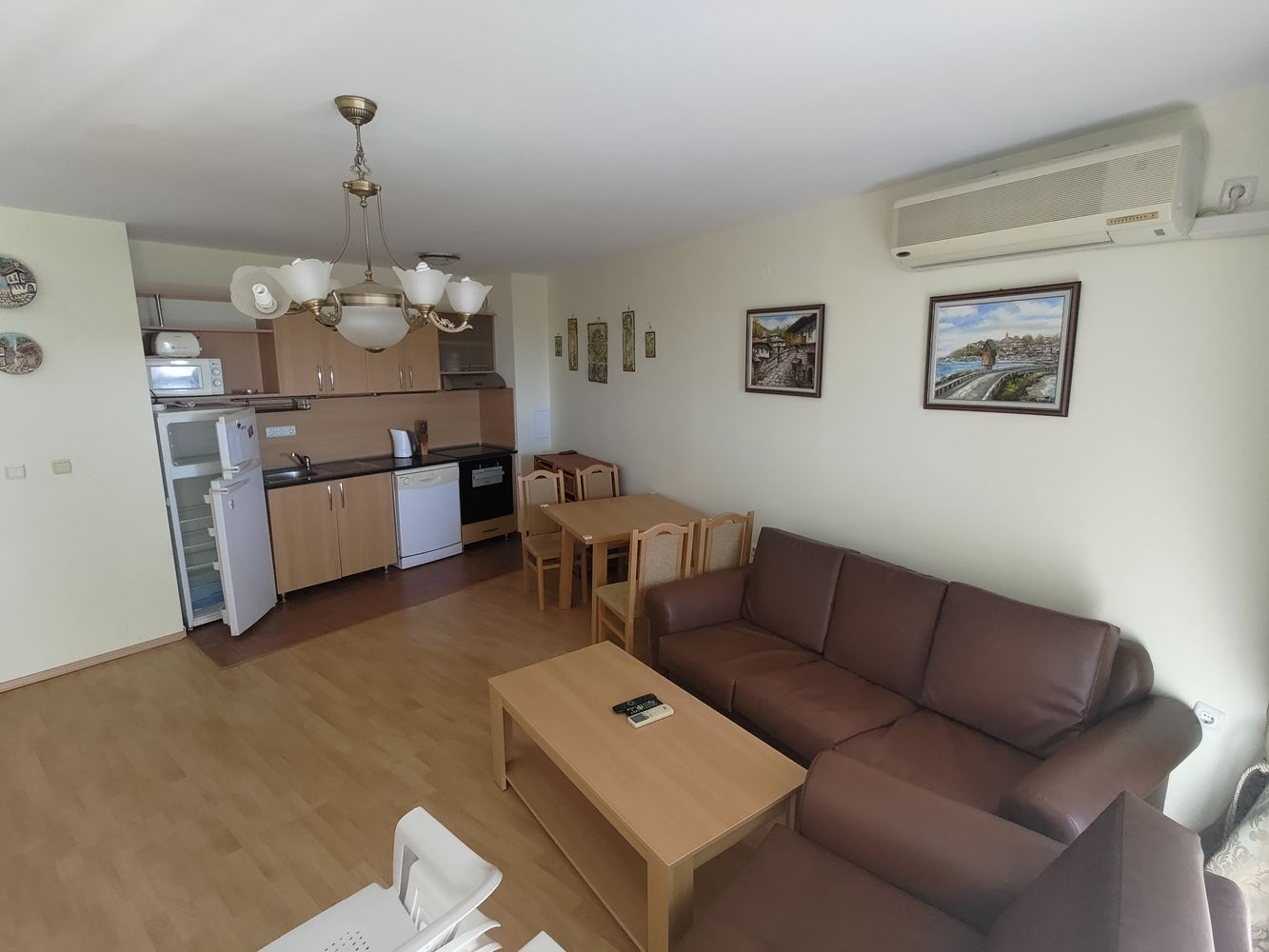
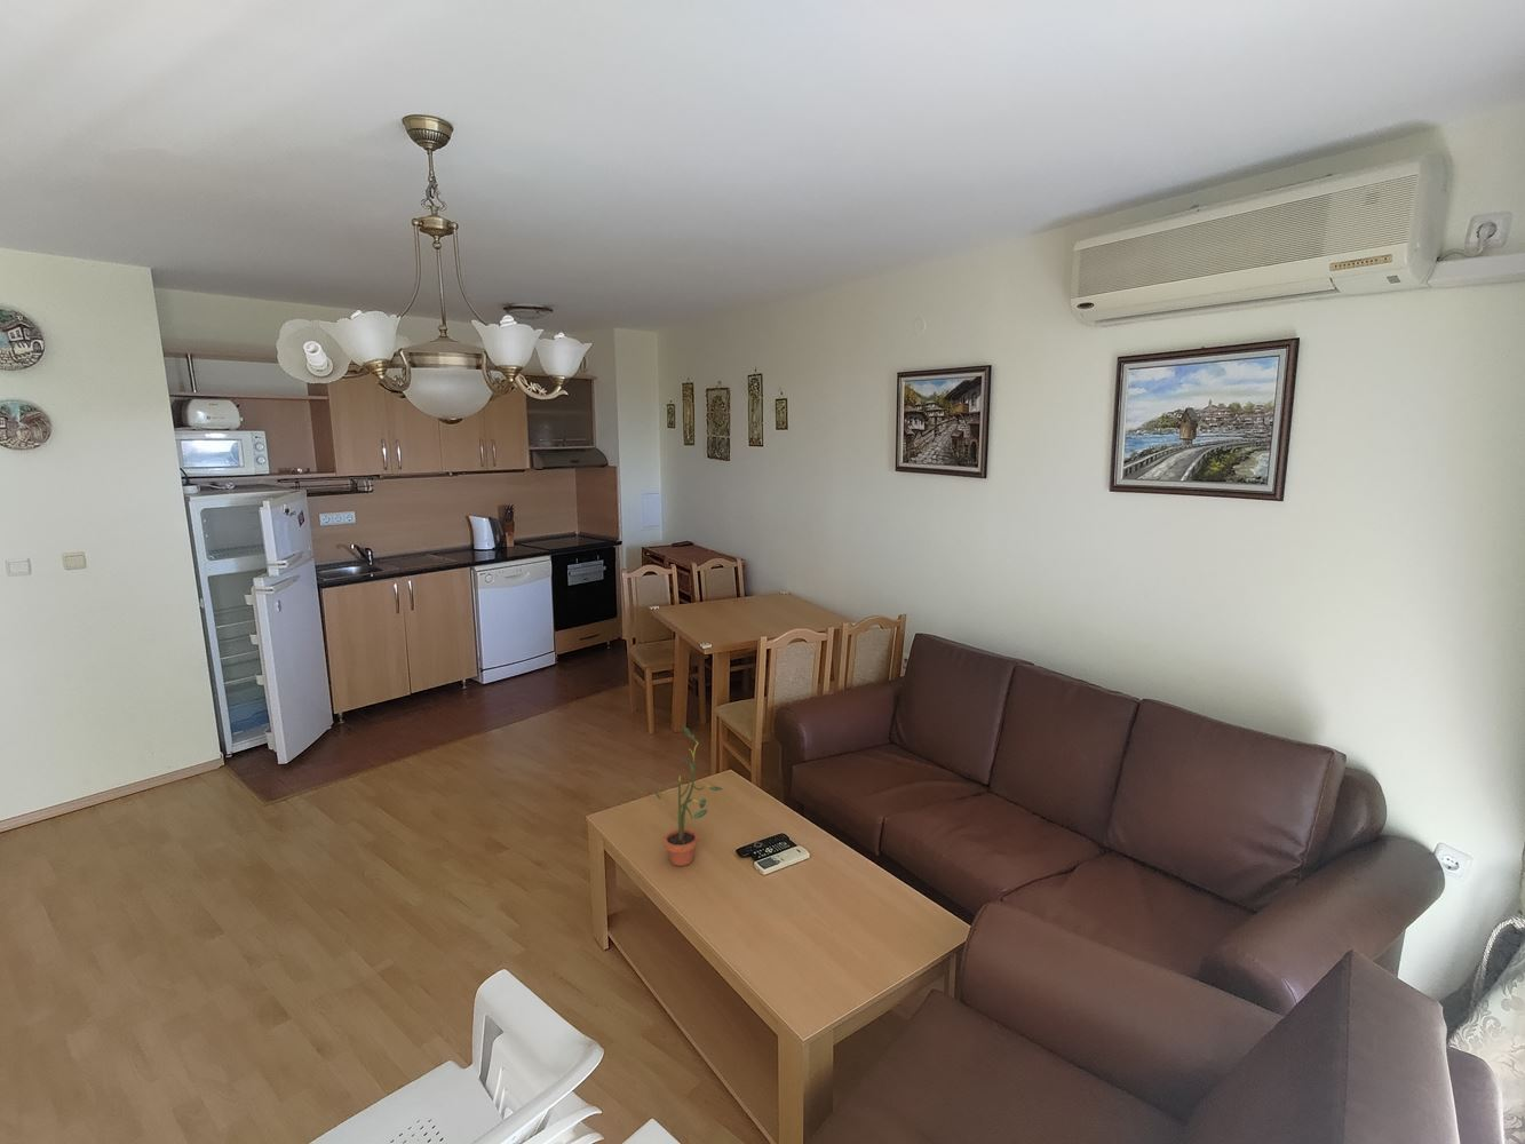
+ potted plant [654,723,723,868]
